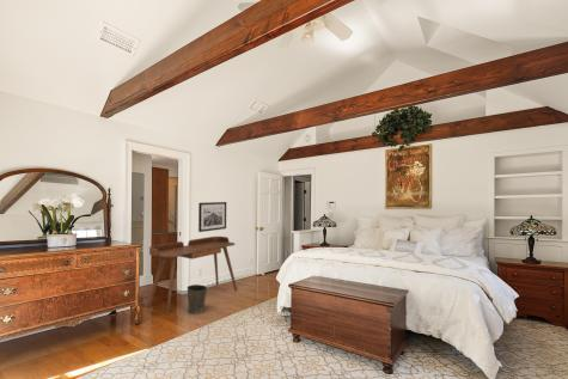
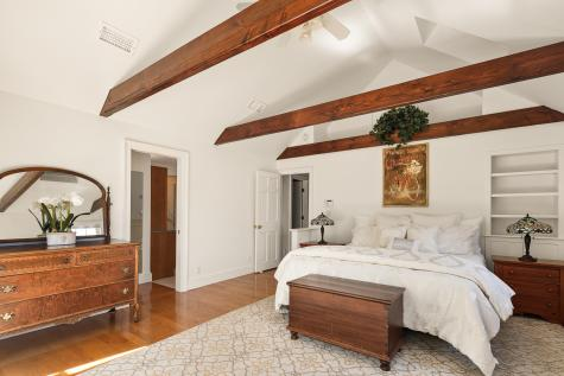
- wall art [197,201,227,233]
- desk [146,236,238,314]
- waste basket [185,283,208,316]
